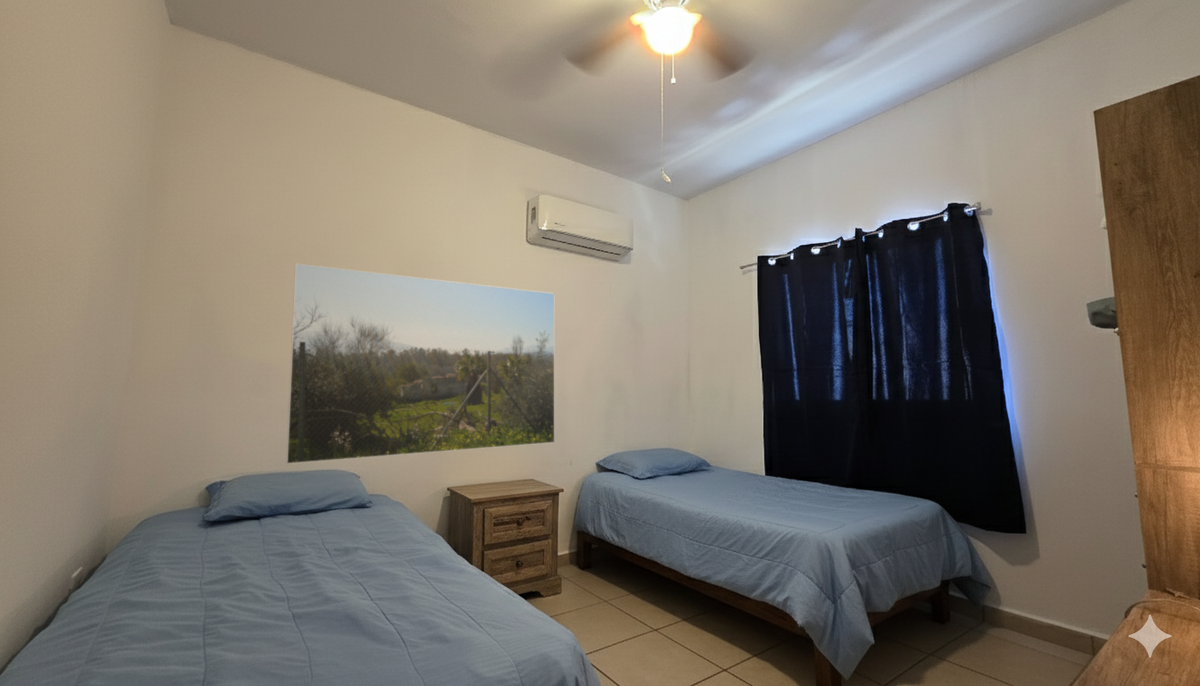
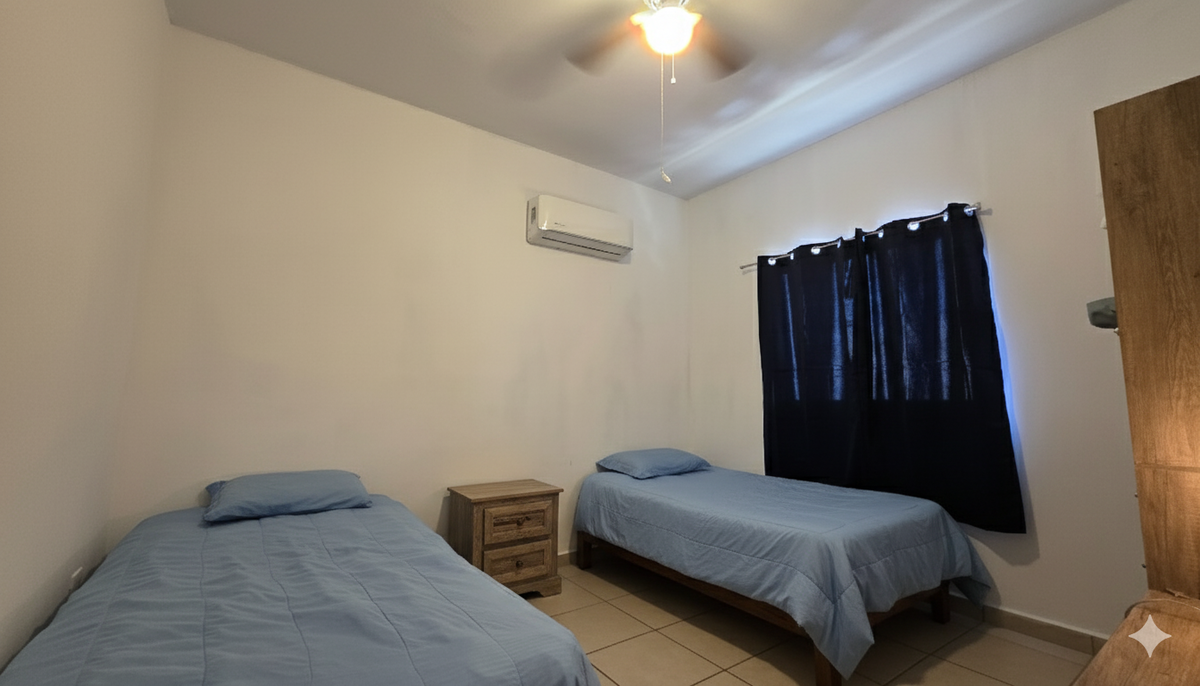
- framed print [285,262,556,465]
